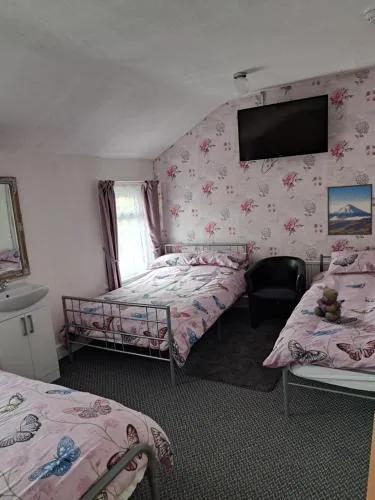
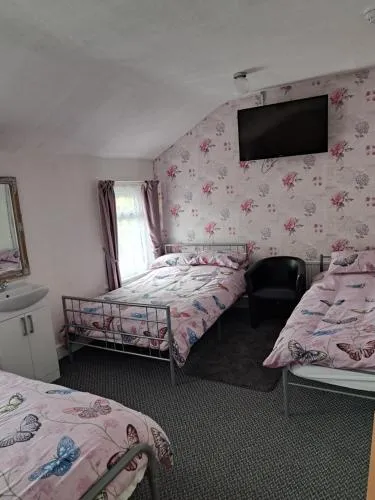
- teddy bear [313,285,343,323]
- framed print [326,183,373,236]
